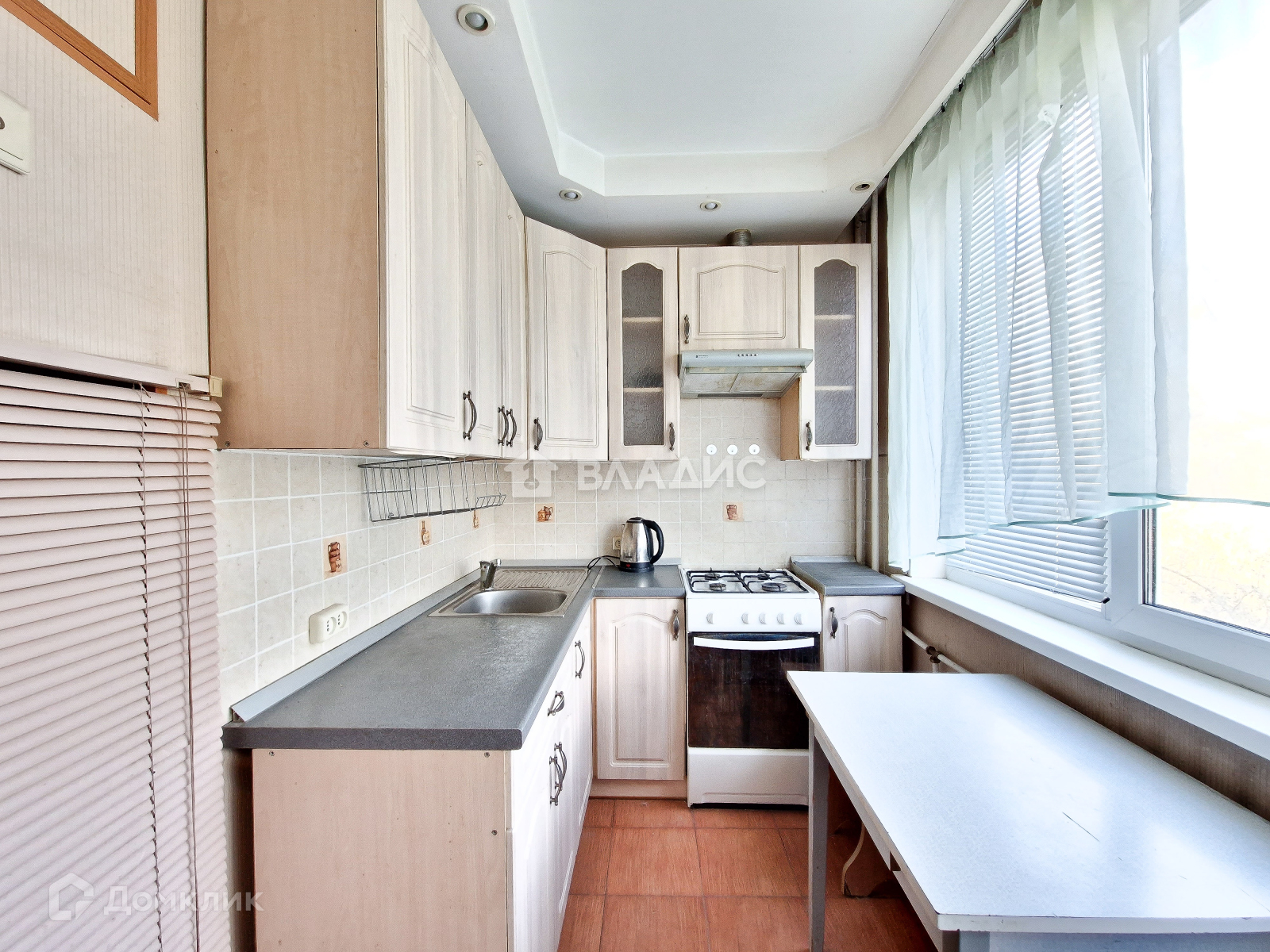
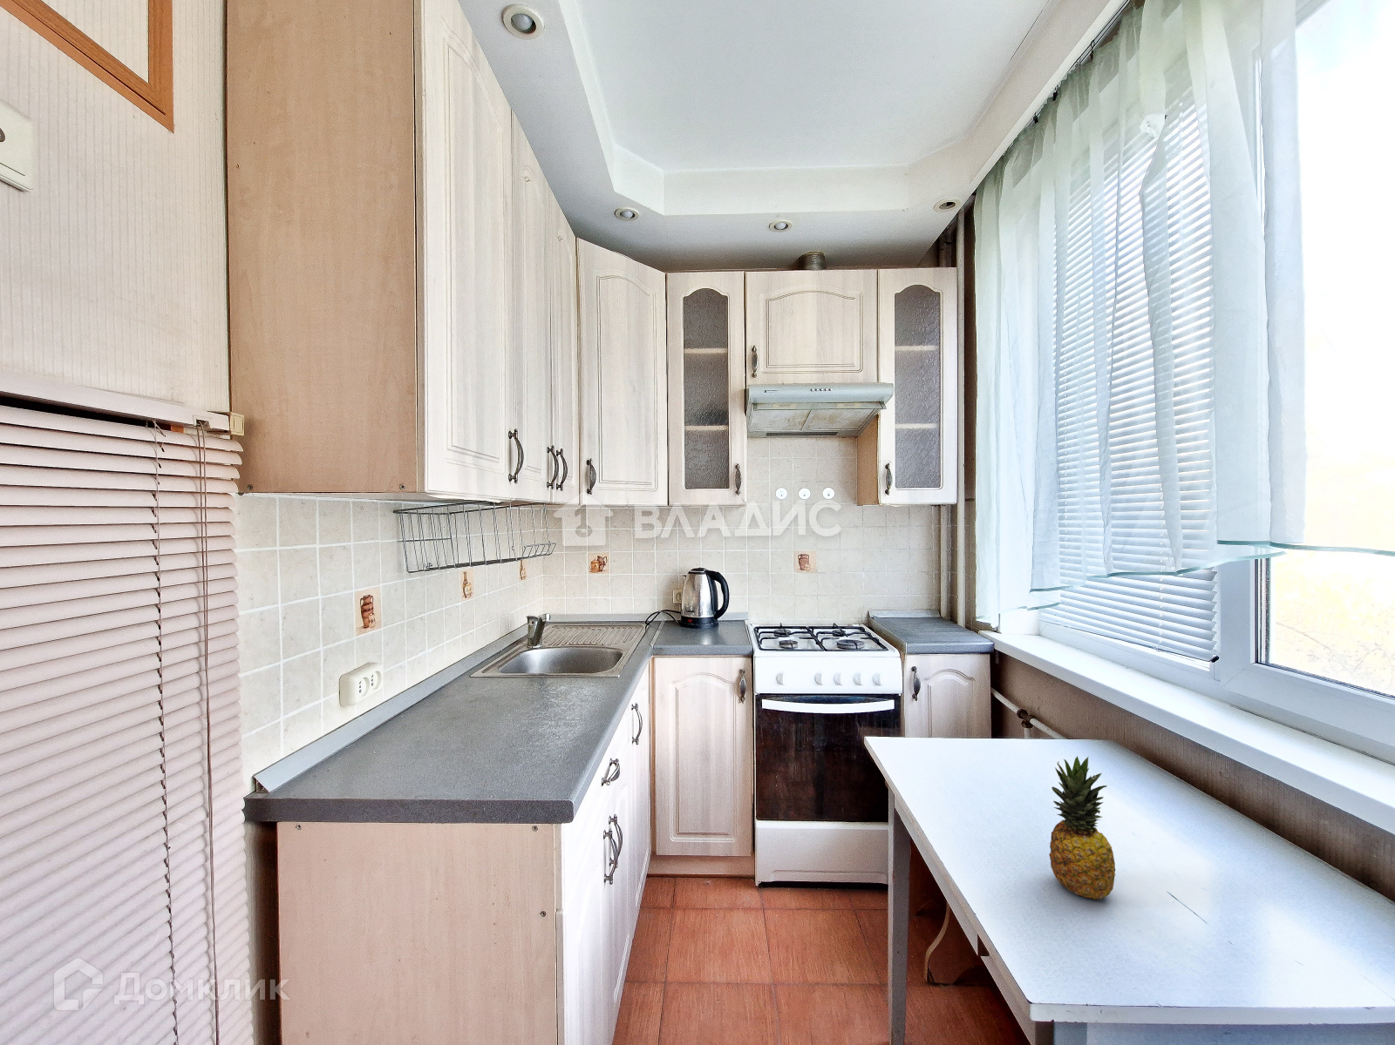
+ fruit [1048,755,1116,900]
